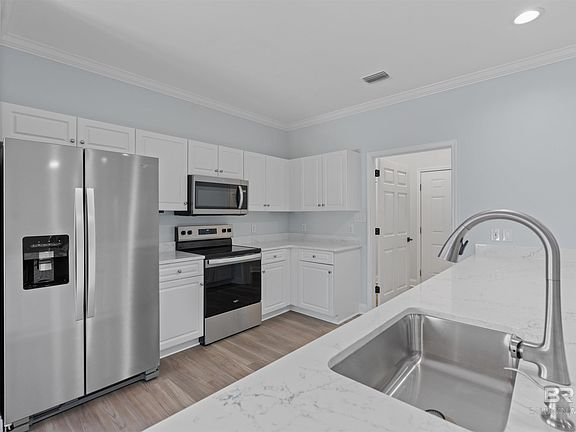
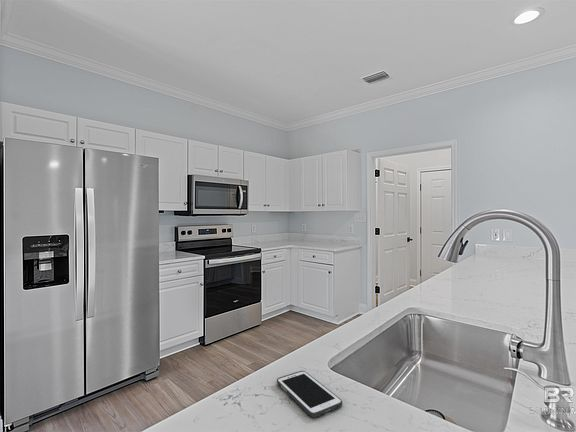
+ cell phone [276,370,343,418]
